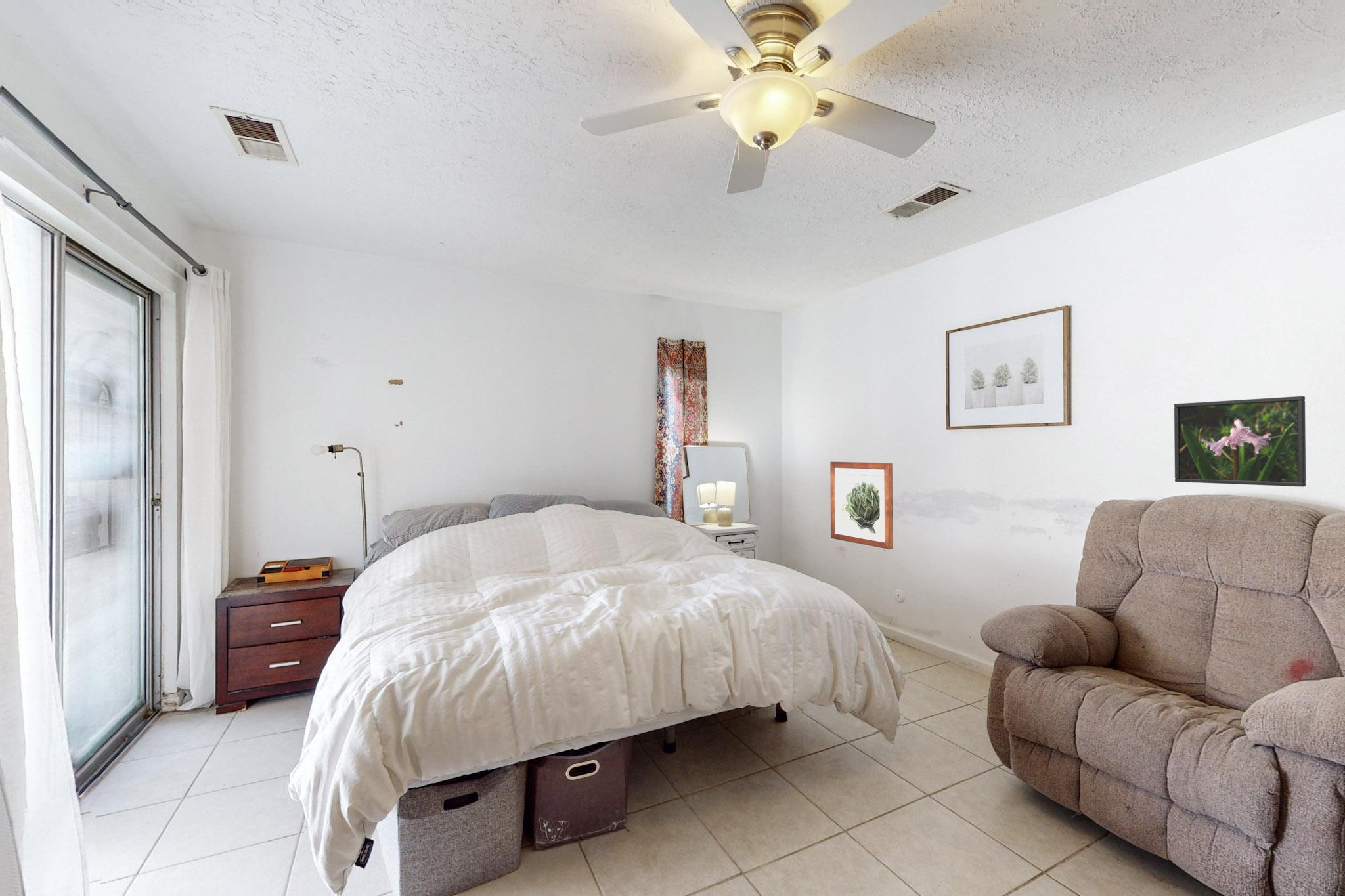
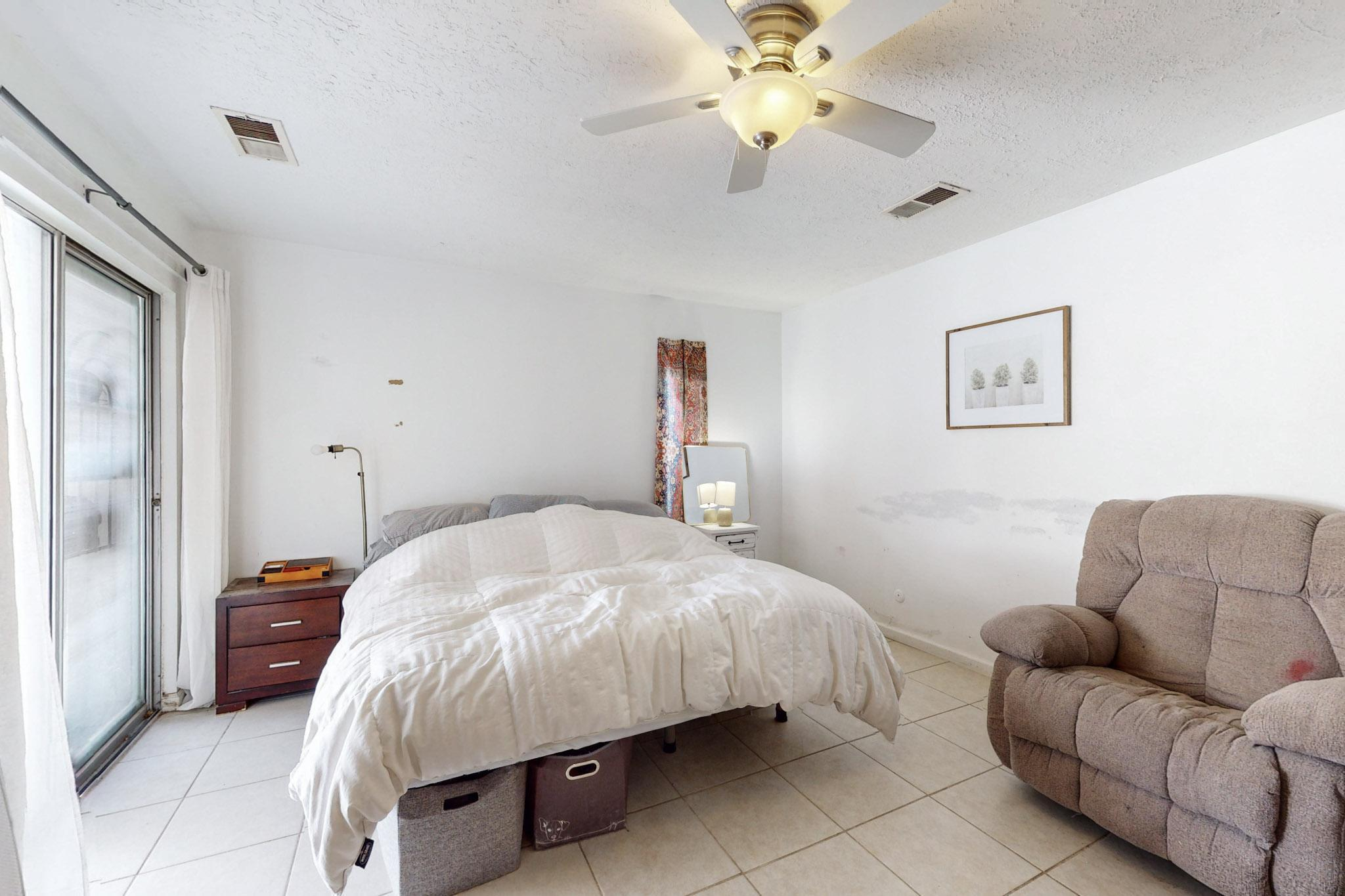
- wall art [829,461,894,550]
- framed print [1174,396,1306,488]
